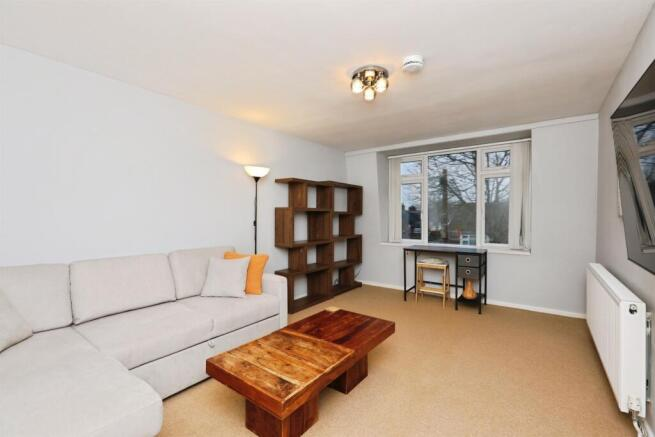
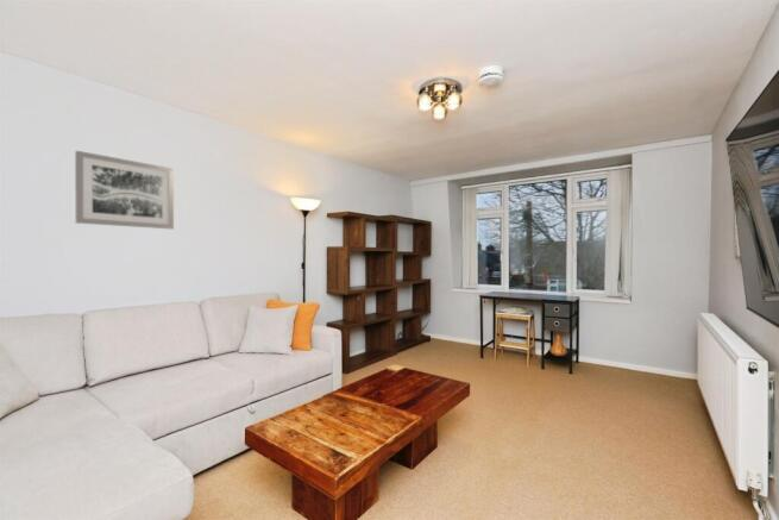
+ wall art [74,150,175,231]
